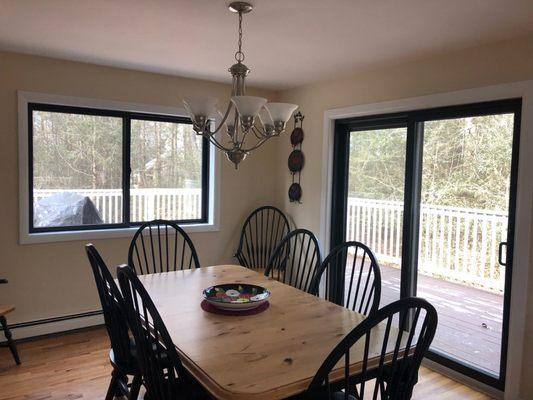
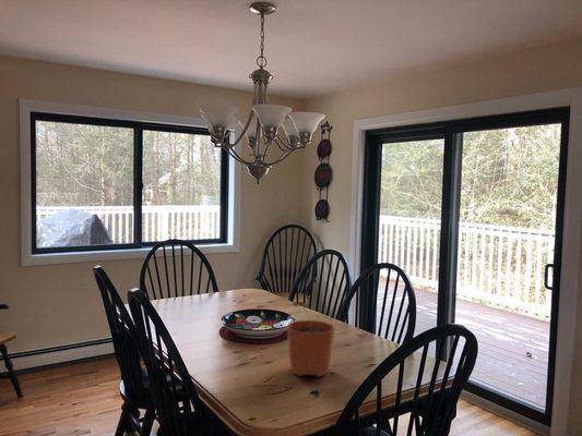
+ plant pot [286,302,335,378]
